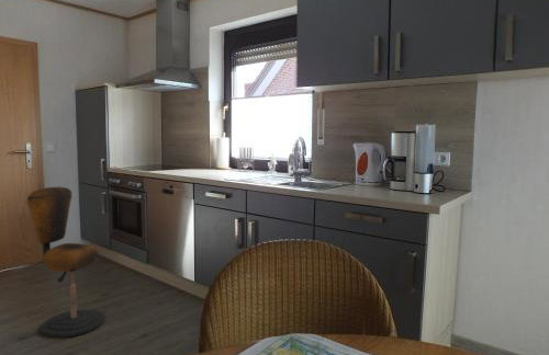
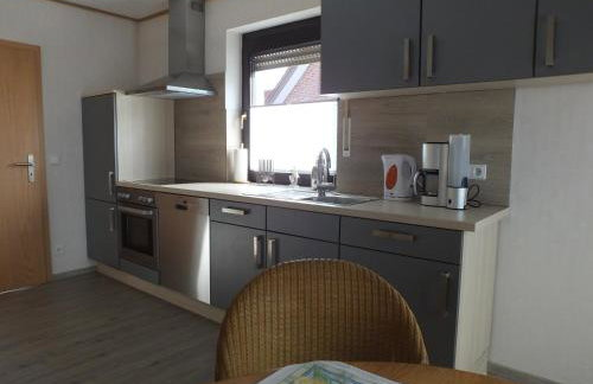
- stool [26,185,105,339]
